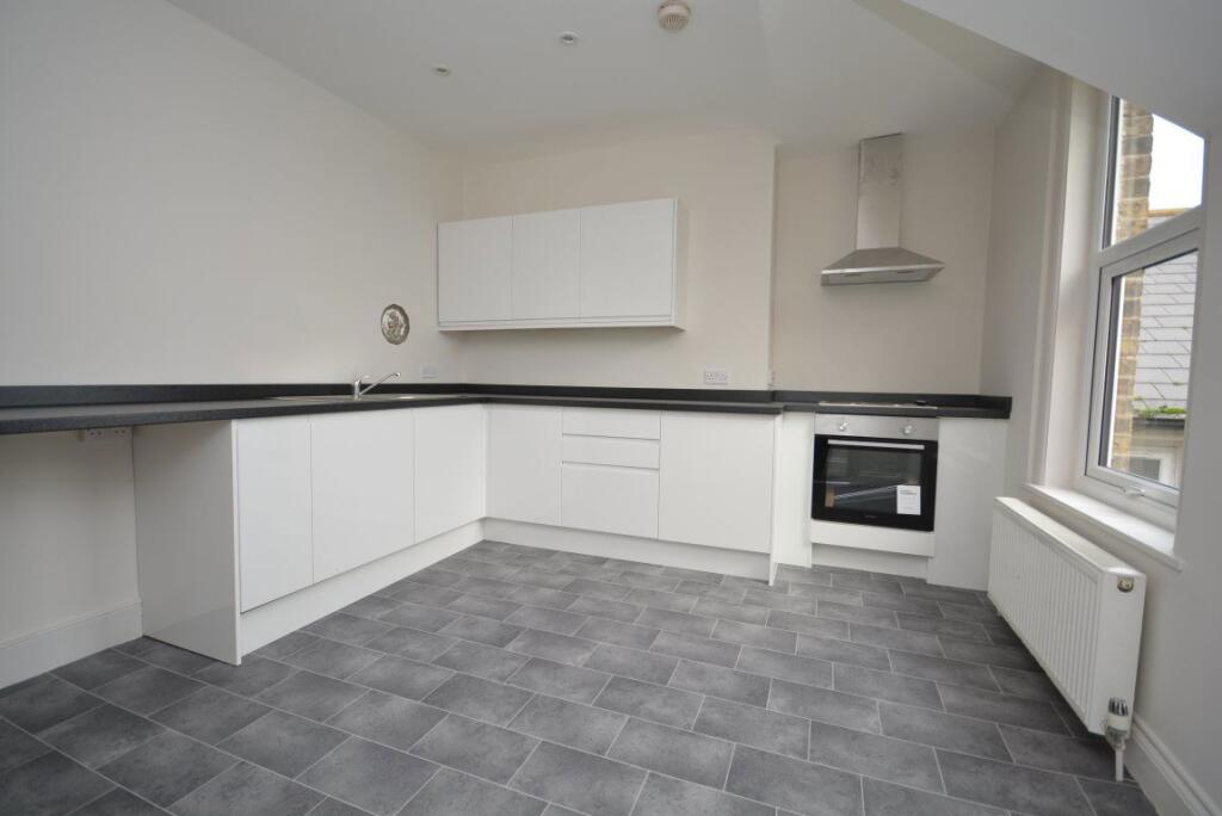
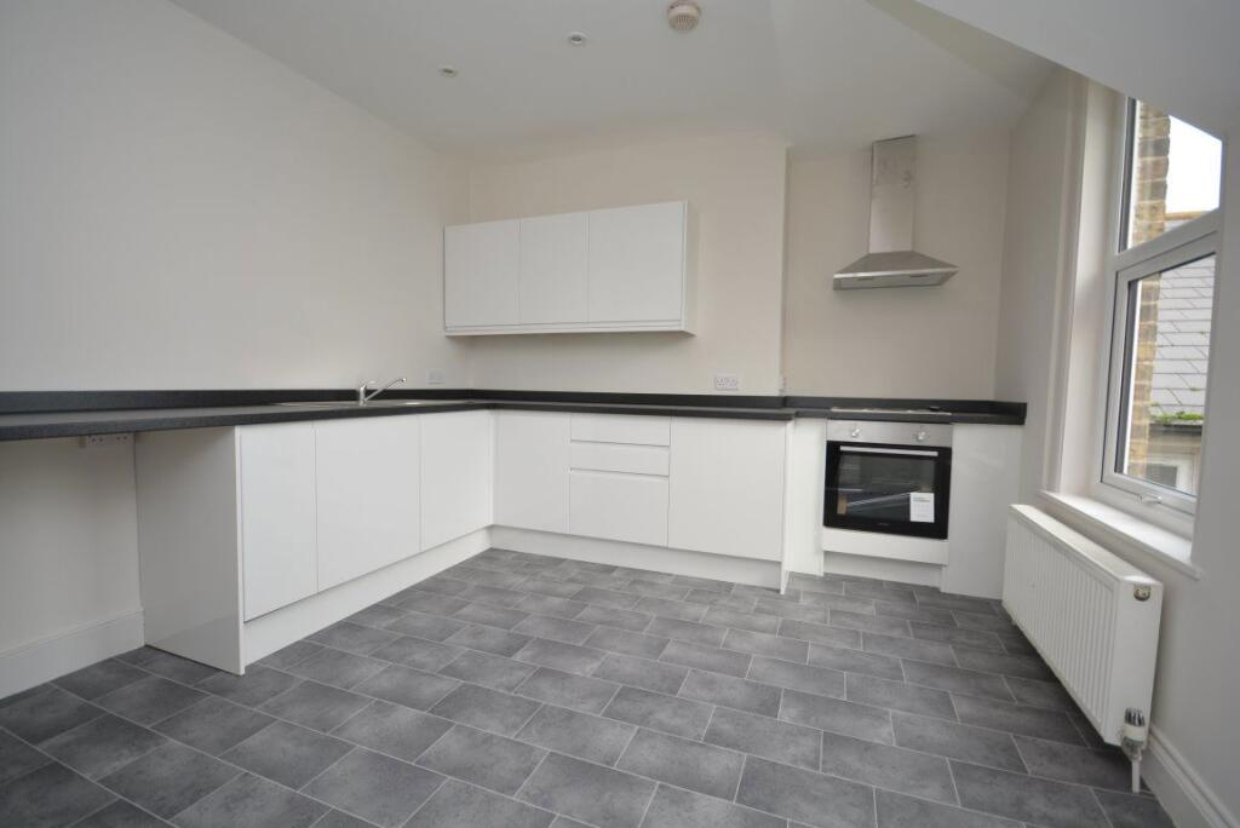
- decorative plate [379,303,411,346]
